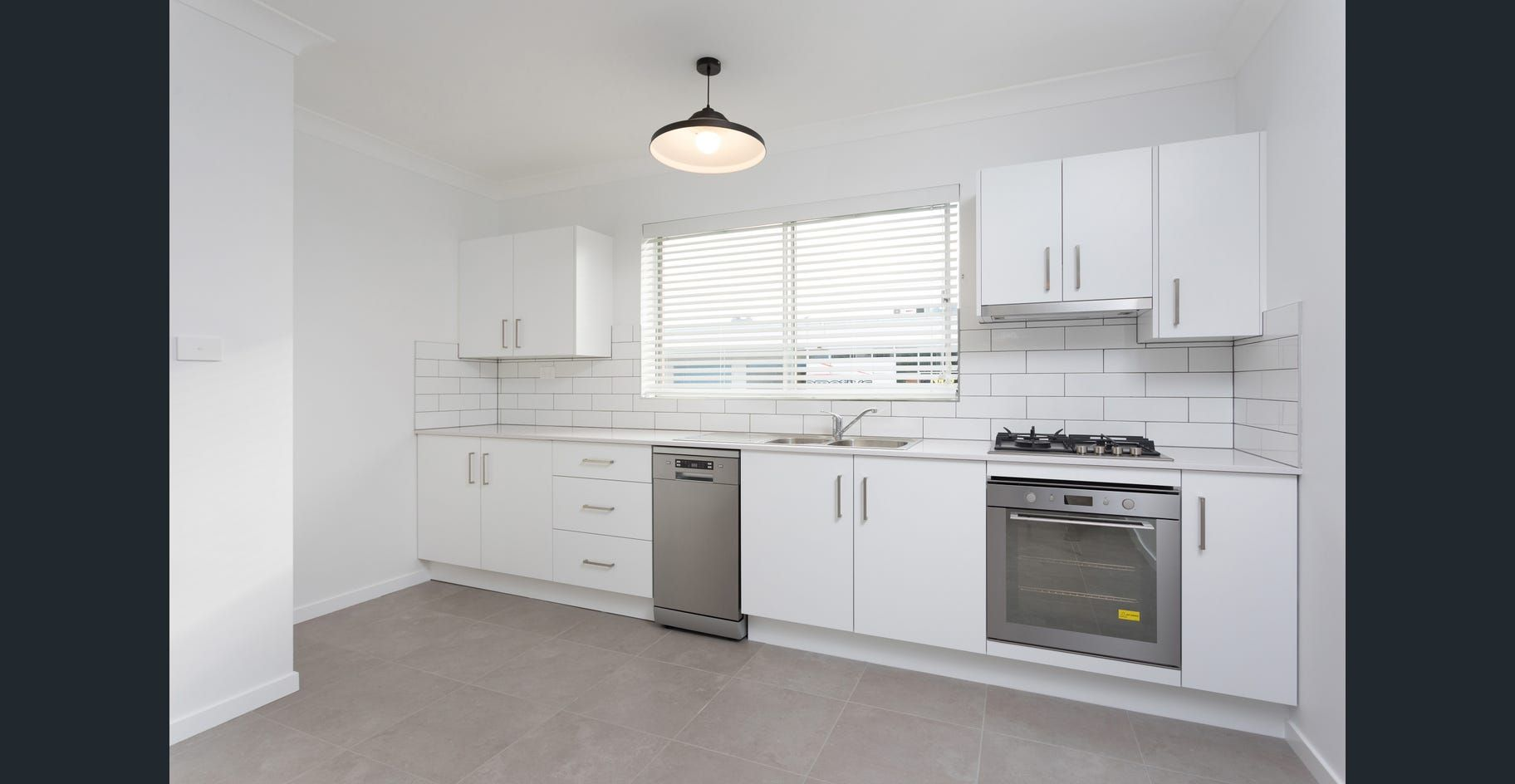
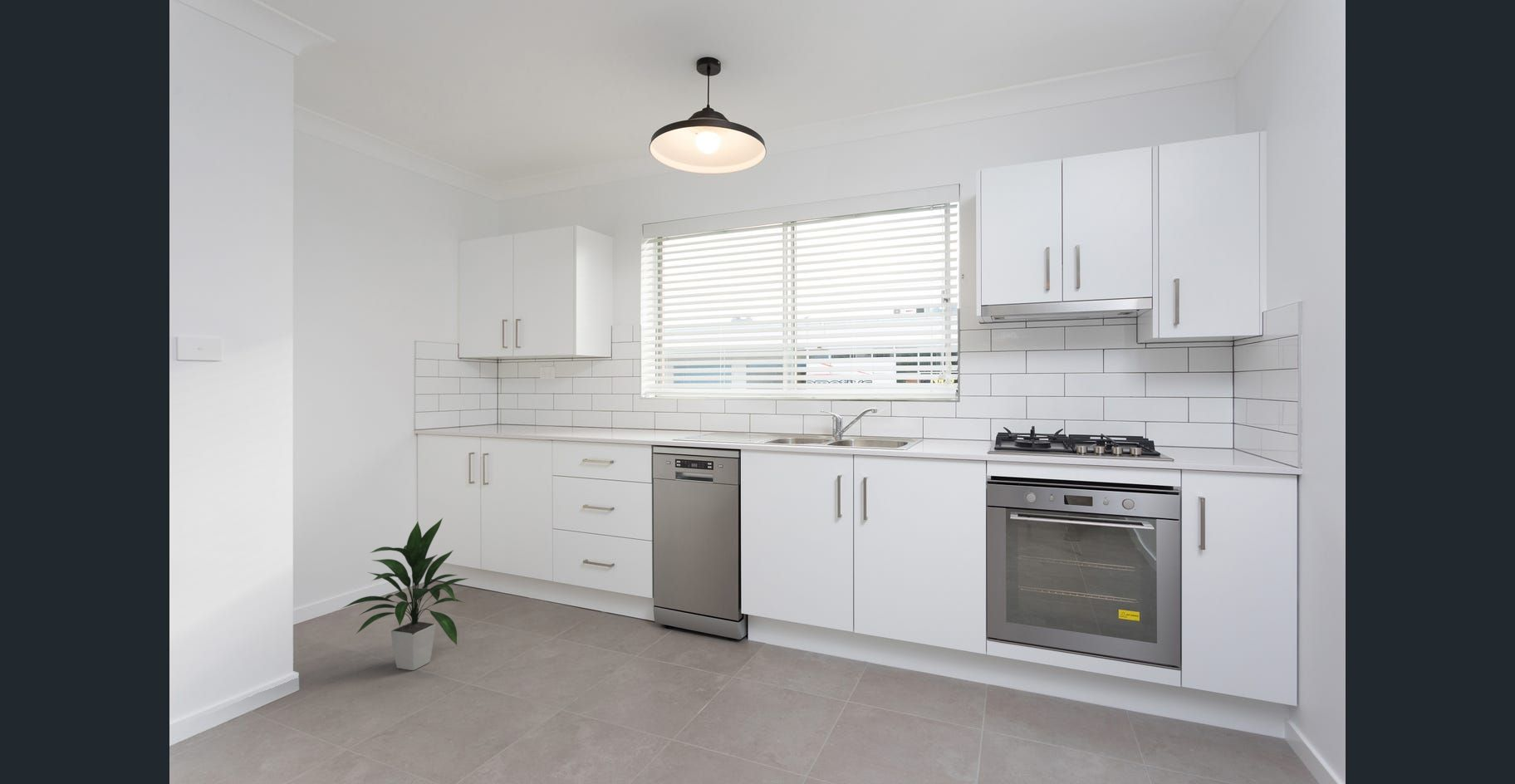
+ indoor plant [340,517,469,671]
